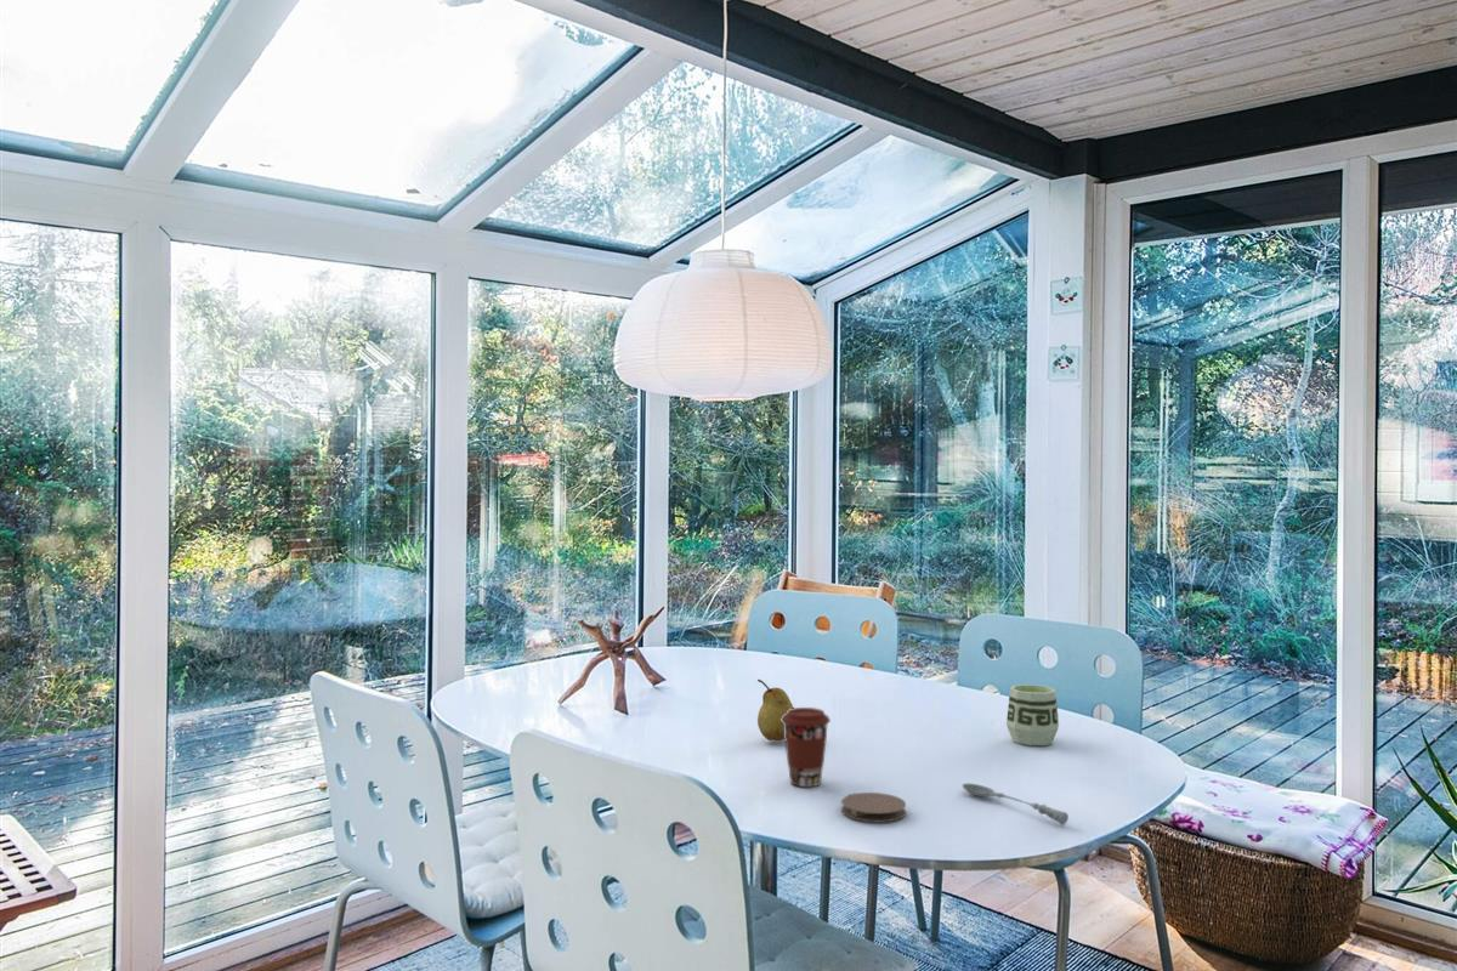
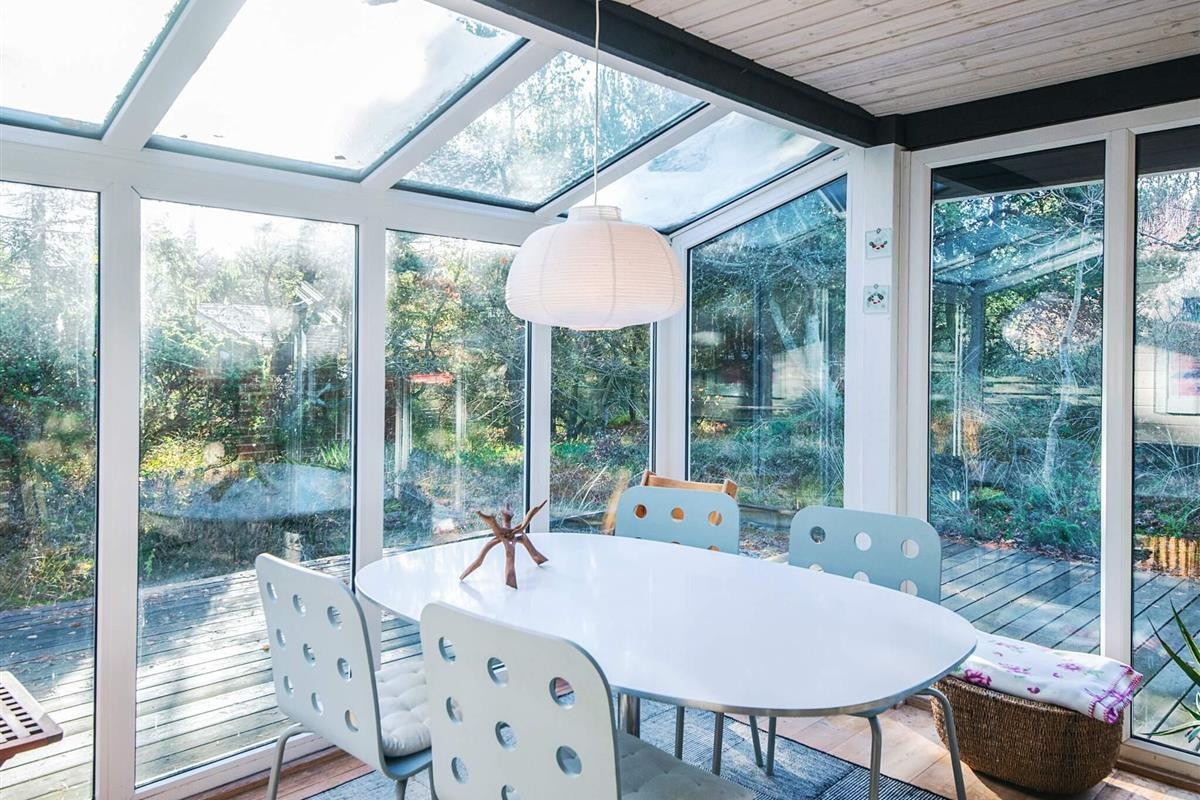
- coffee cup [781,706,832,788]
- coaster [840,791,907,823]
- cup [1005,683,1060,746]
- soupspoon [962,783,1070,827]
- fruit [756,678,794,742]
